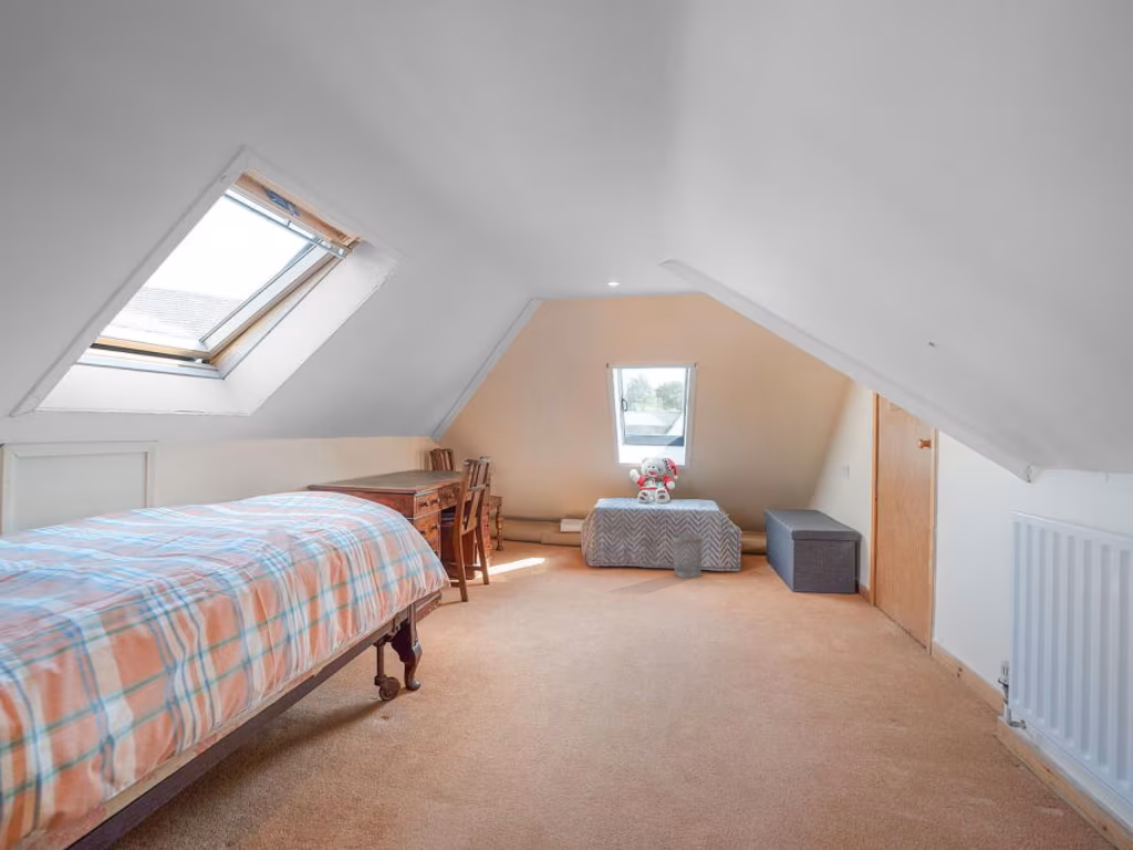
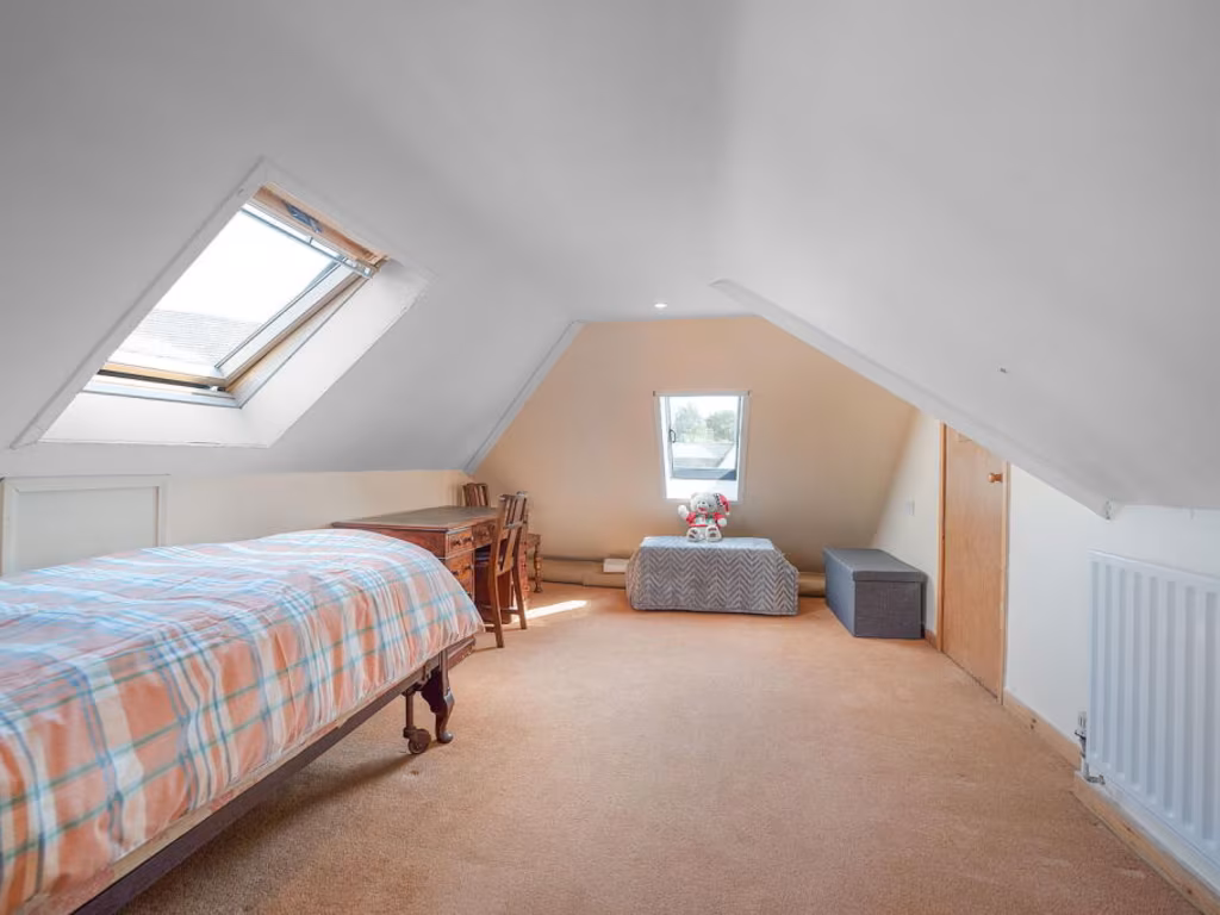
- wastebasket [671,532,705,579]
